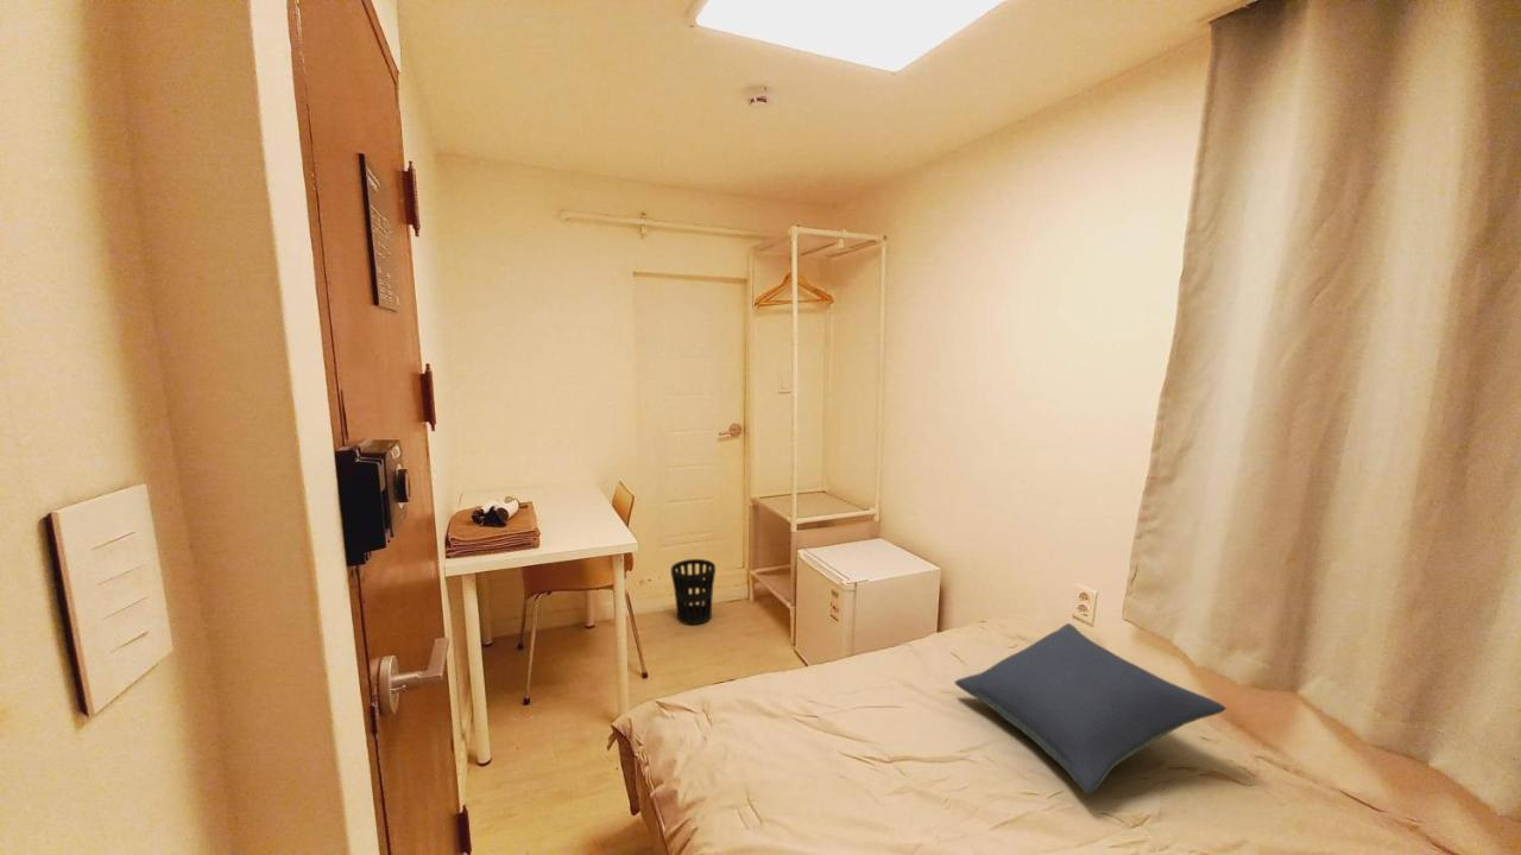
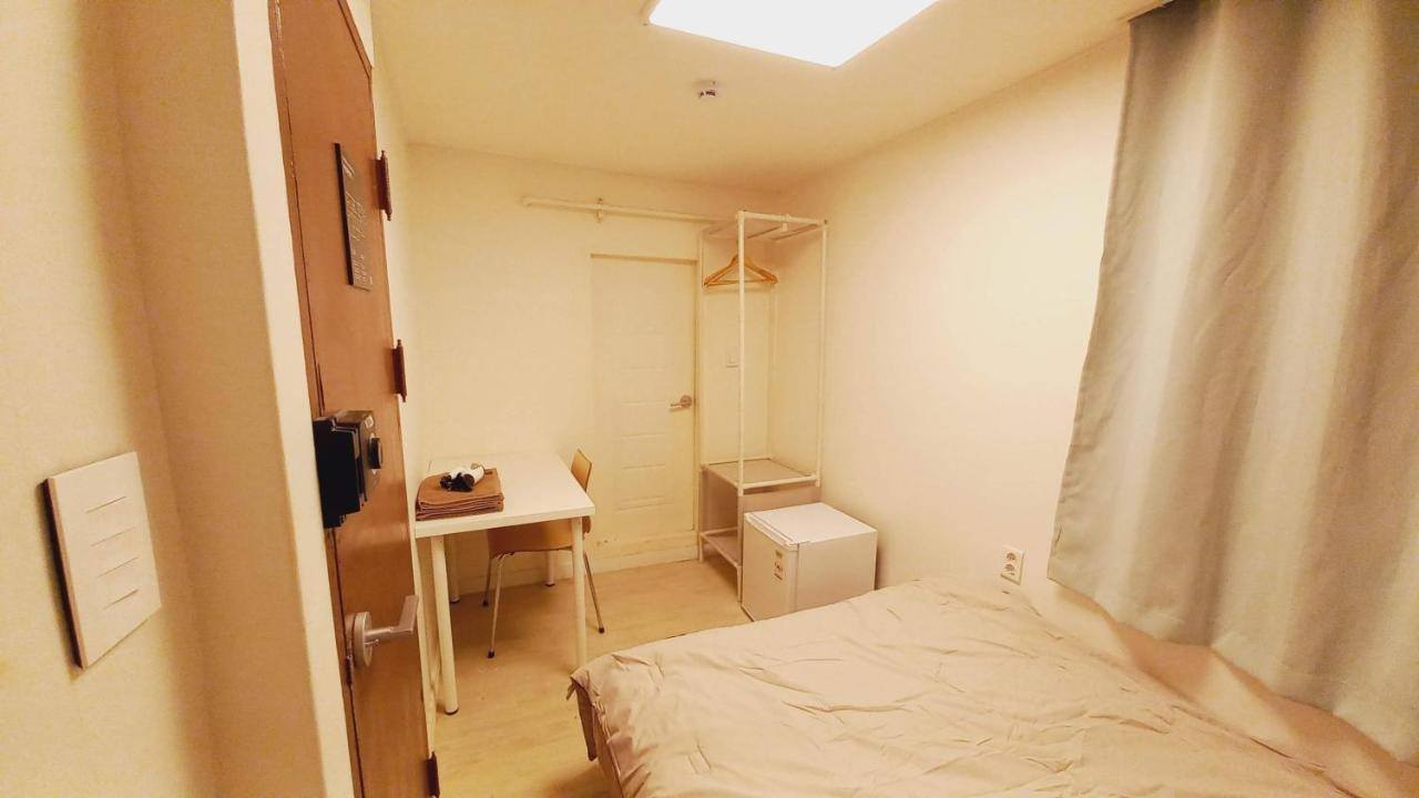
- pillow [953,622,1227,796]
- wastebasket [670,558,717,626]
